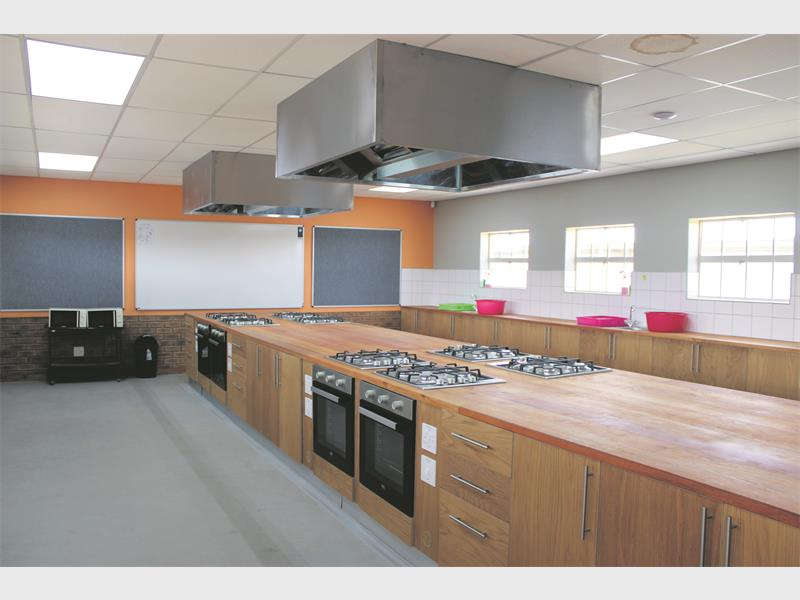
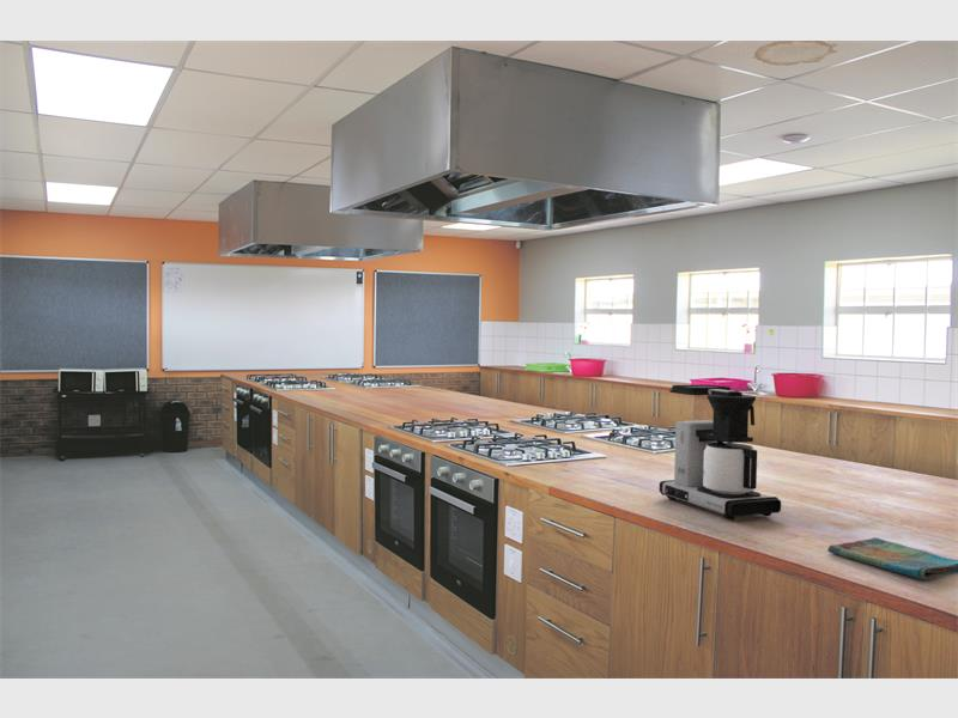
+ coffee maker [657,384,782,521]
+ dish towel [826,536,958,580]
